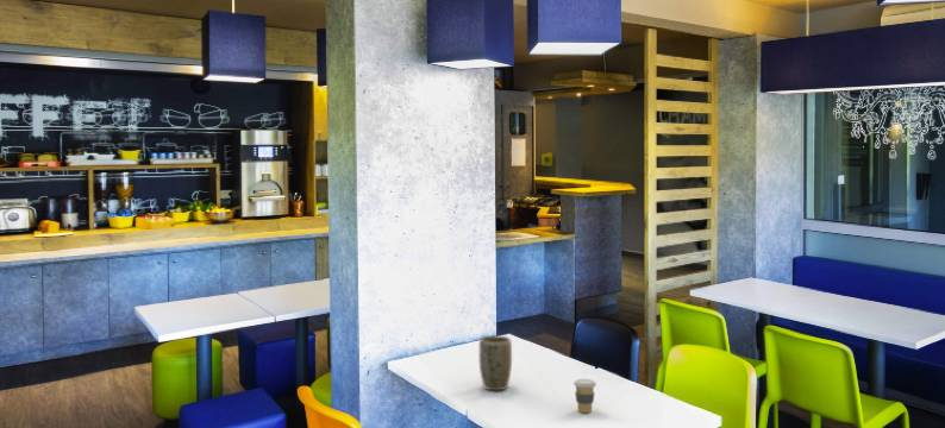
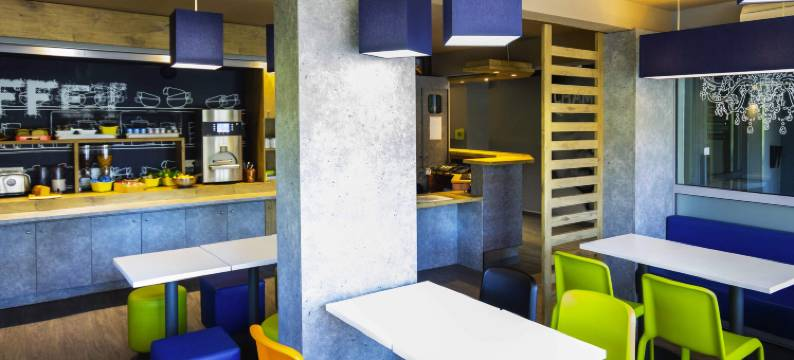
- plant pot [478,334,513,391]
- coffee cup [572,378,597,414]
